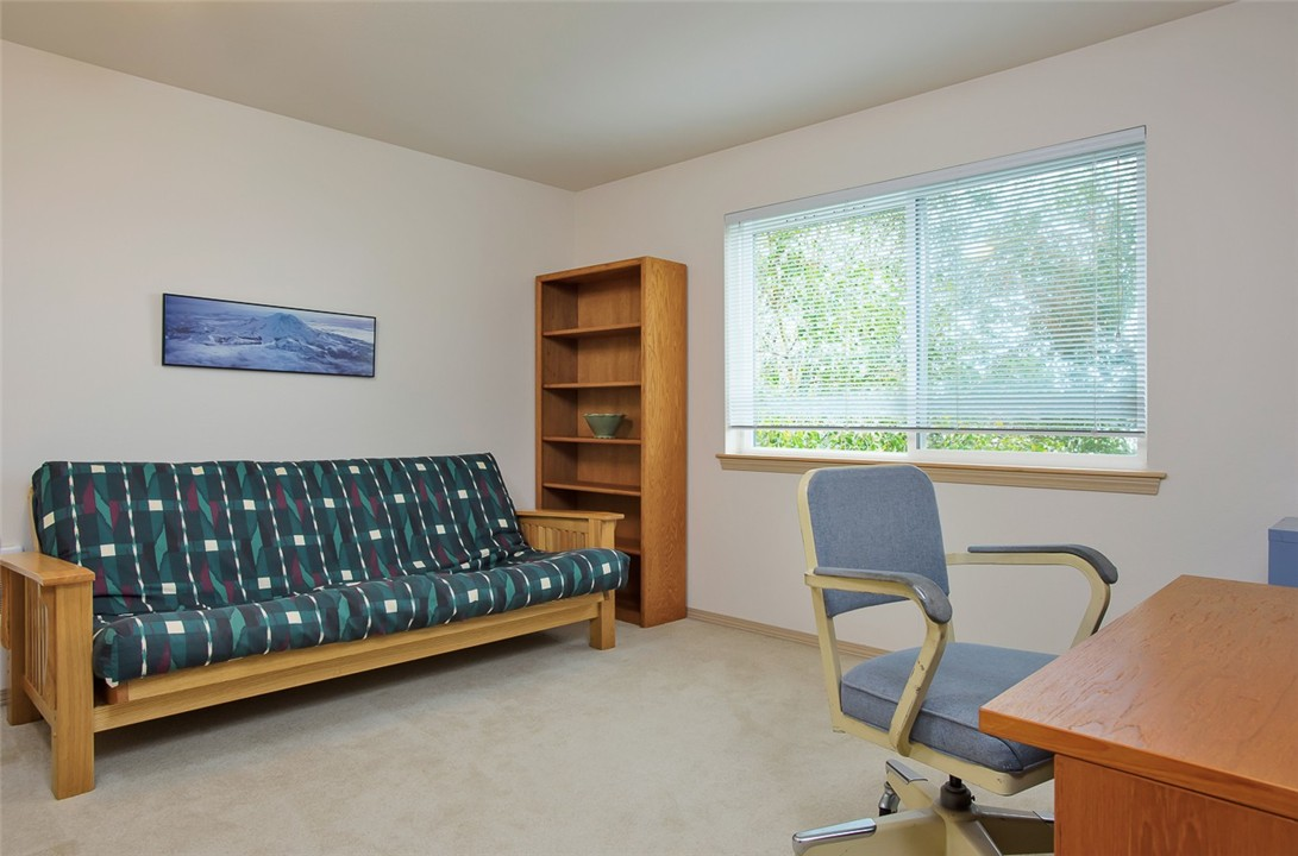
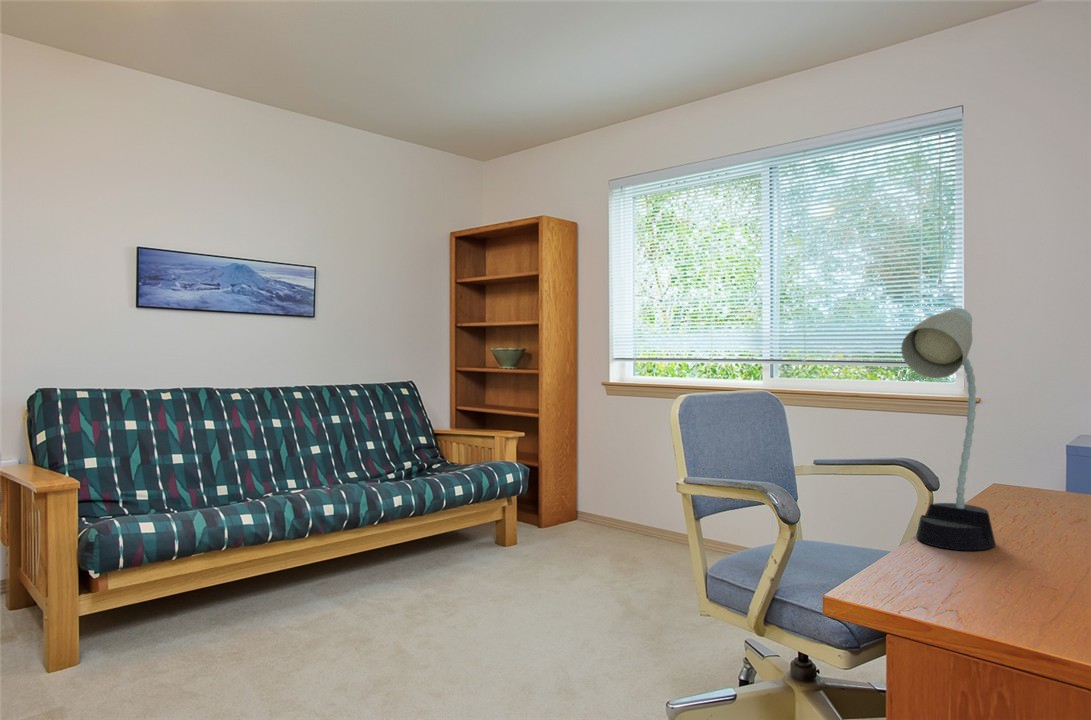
+ desk lamp [900,307,996,551]
